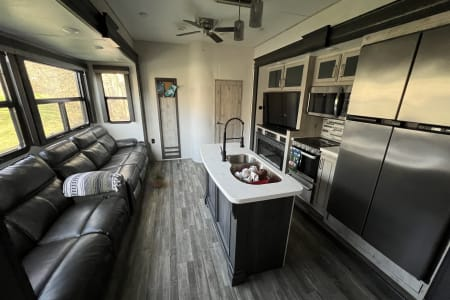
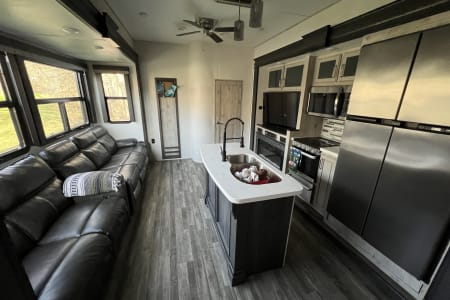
- potted plant [148,164,167,188]
